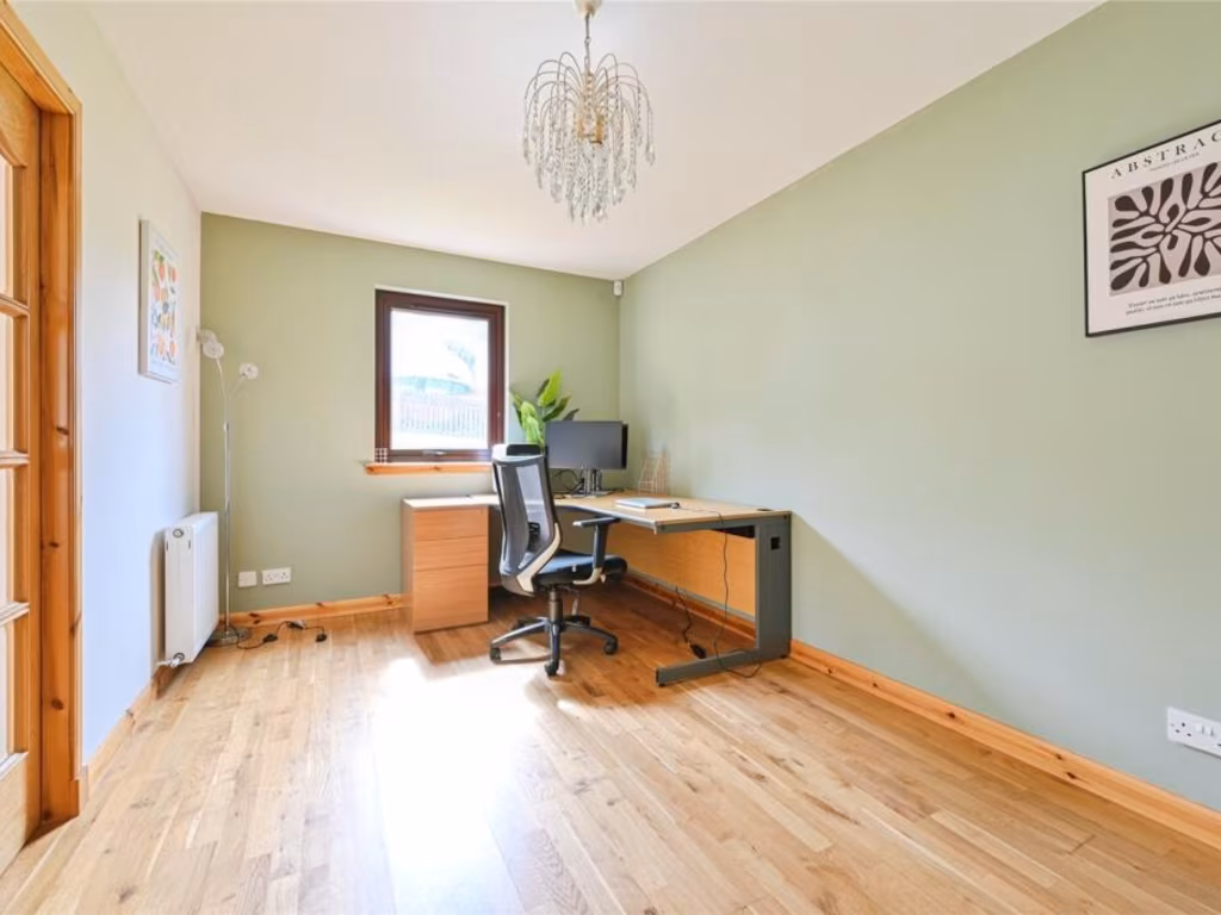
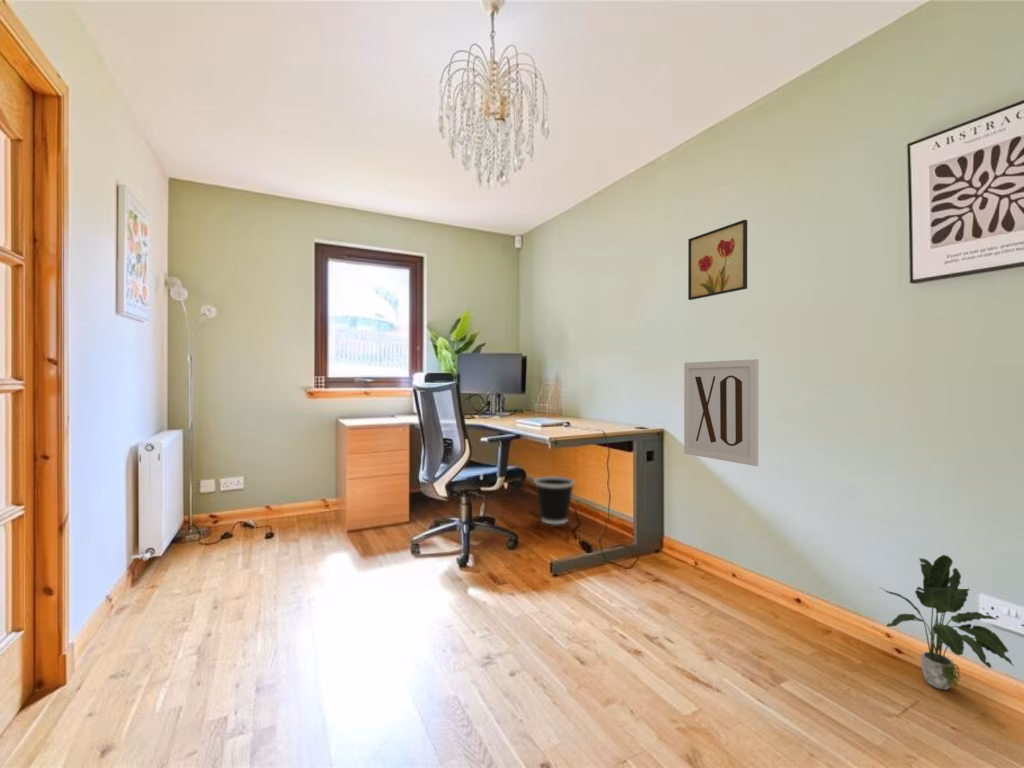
+ wall art [687,219,748,301]
+ wastebasket [533,475,576,525]
+ potted plant [878,554,1014,691]
+ wall art [683,358,760,467]
